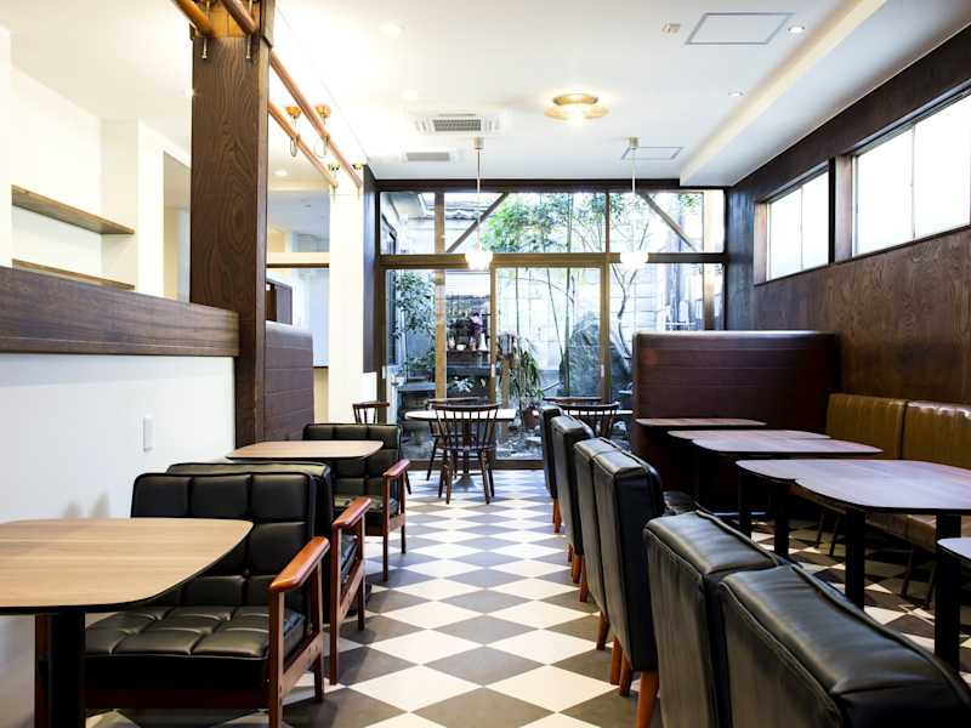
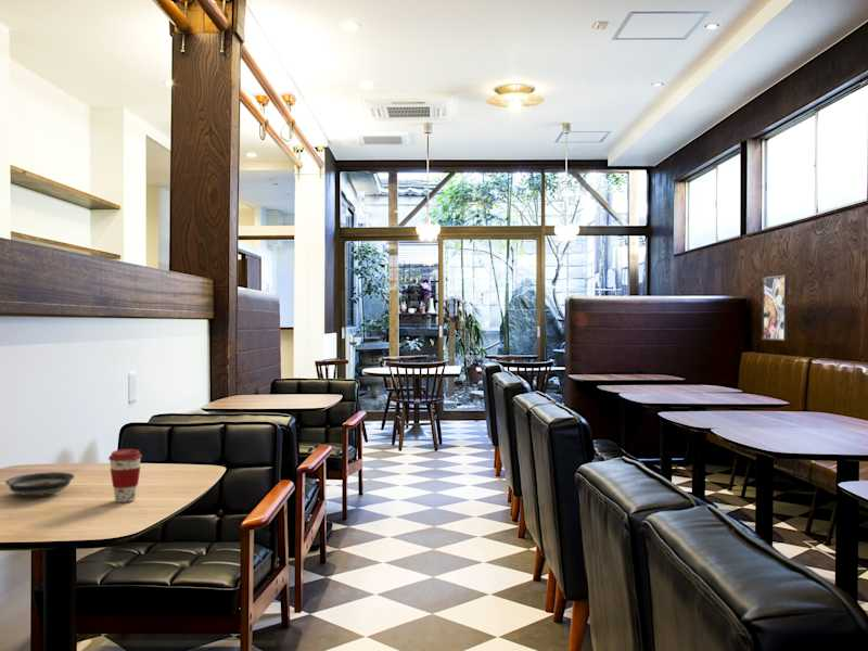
+ coffee cup [107,448,143,503]
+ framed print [762,273,789,342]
+ saucer [4,471,76,497]
